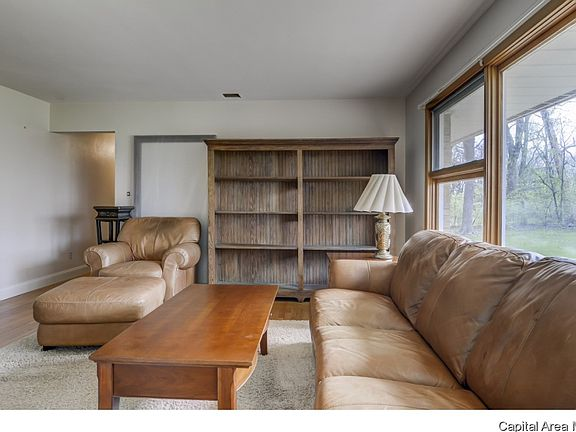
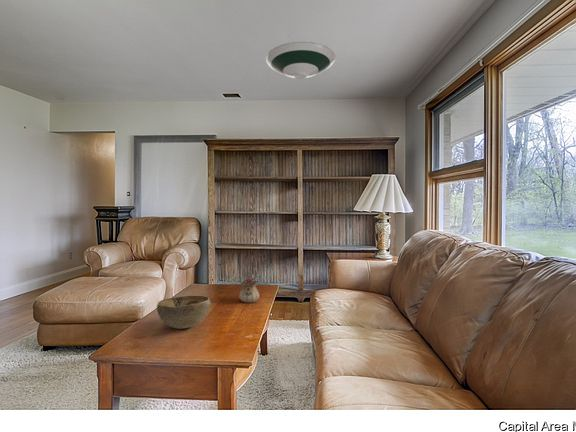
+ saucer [265,41,336,80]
+ decorative bowl [156,295,211,330]
+ teapot [238,275,260,304]
